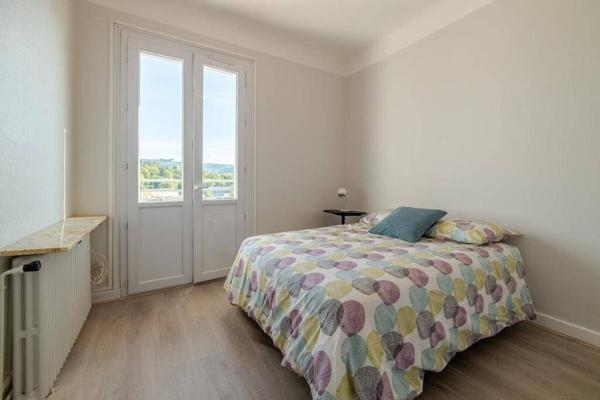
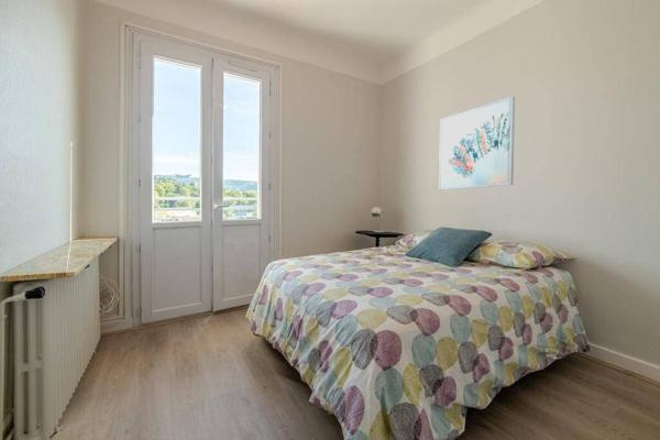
+ wall art [438,96,516,191]
